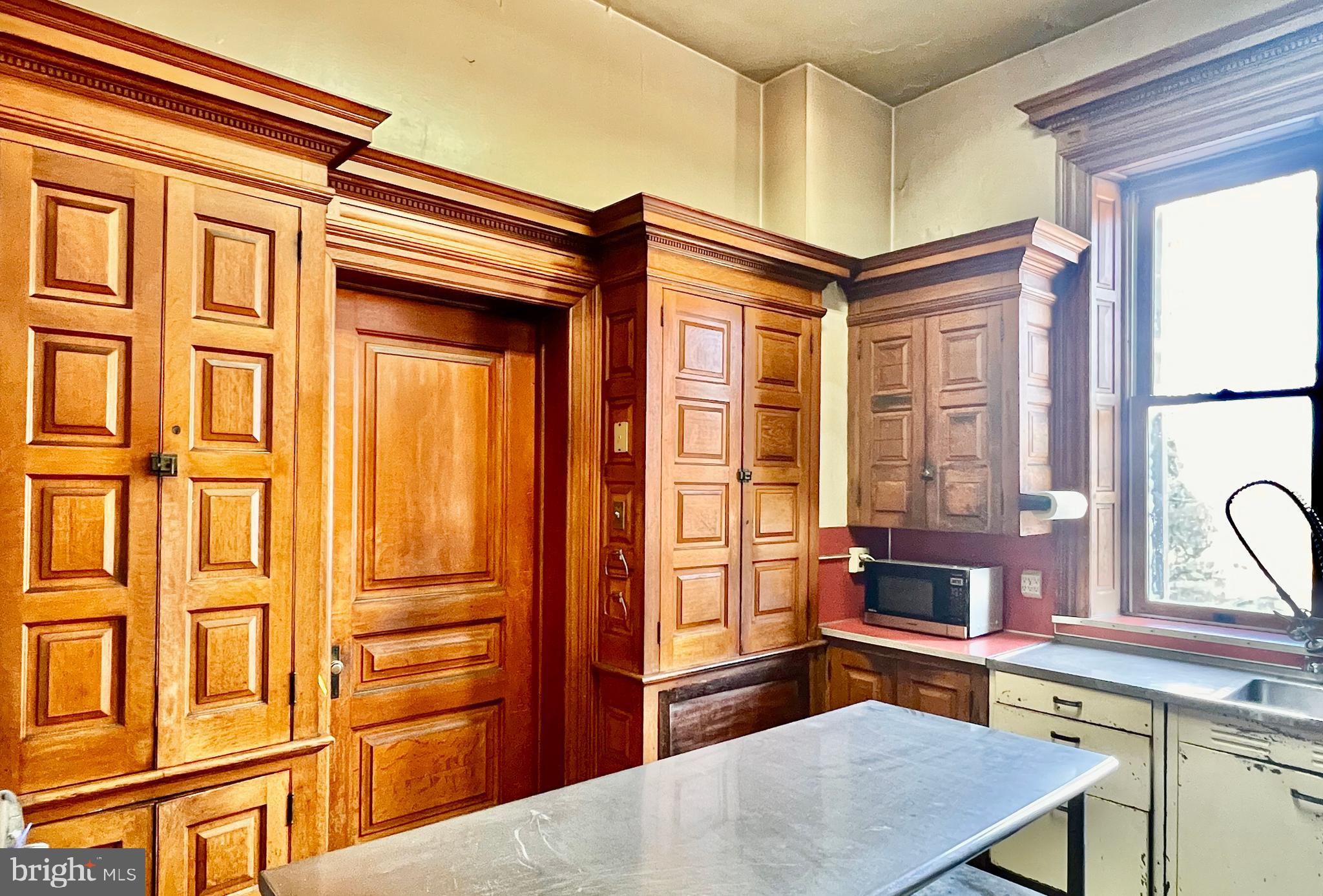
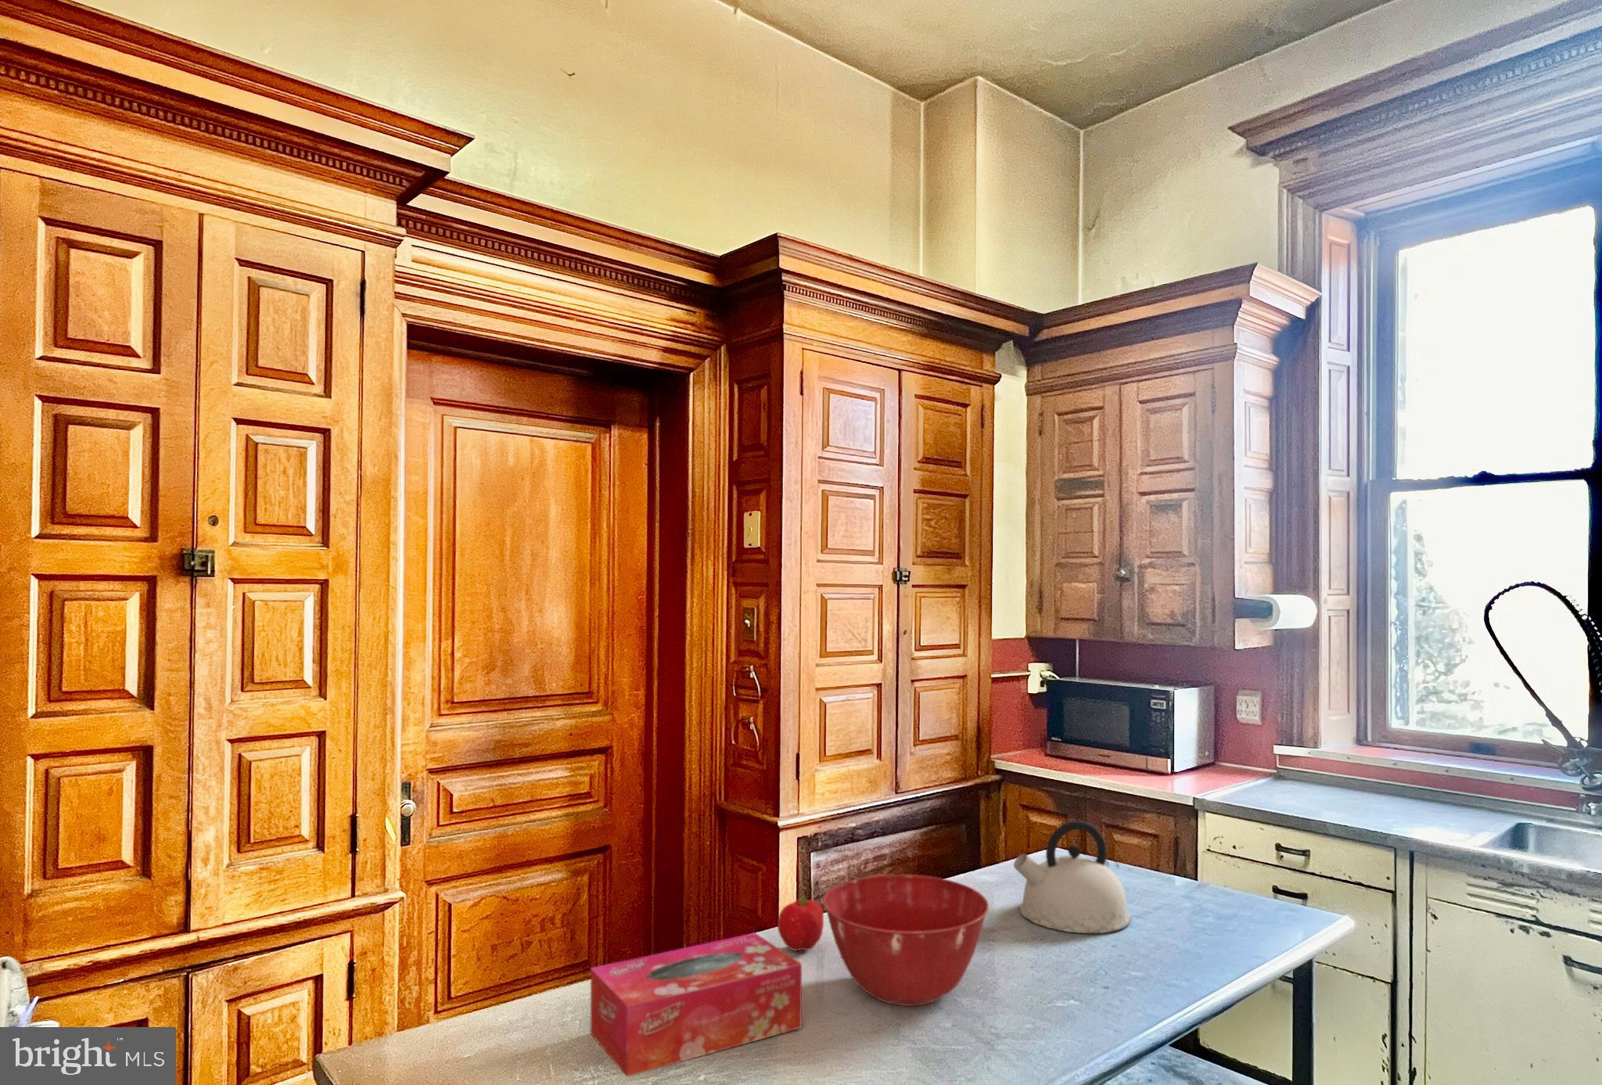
+ kettle [1014,820,1132,934]
+ mixing bowl [822,874,989,1006]
+ fruit [776,895,825,952]
+ tissue box [590,931,803,1078]
